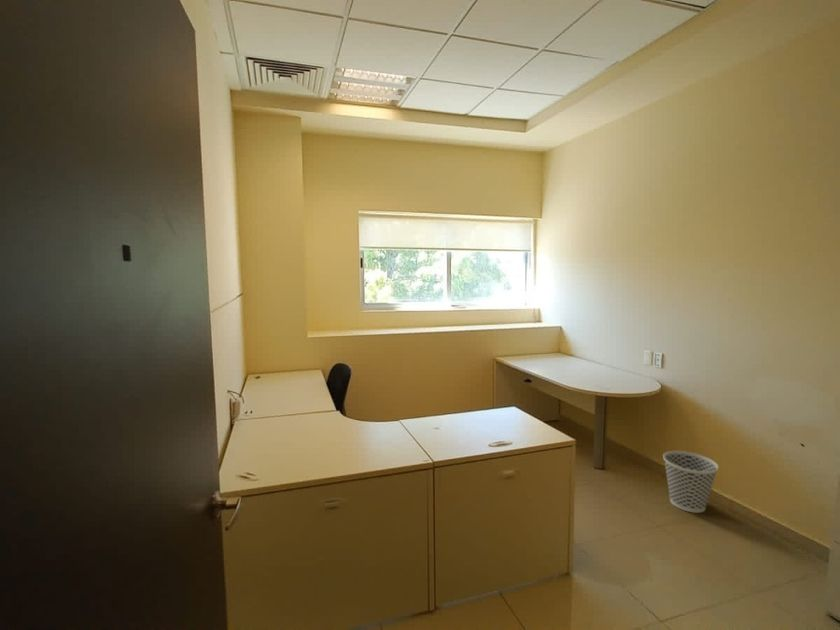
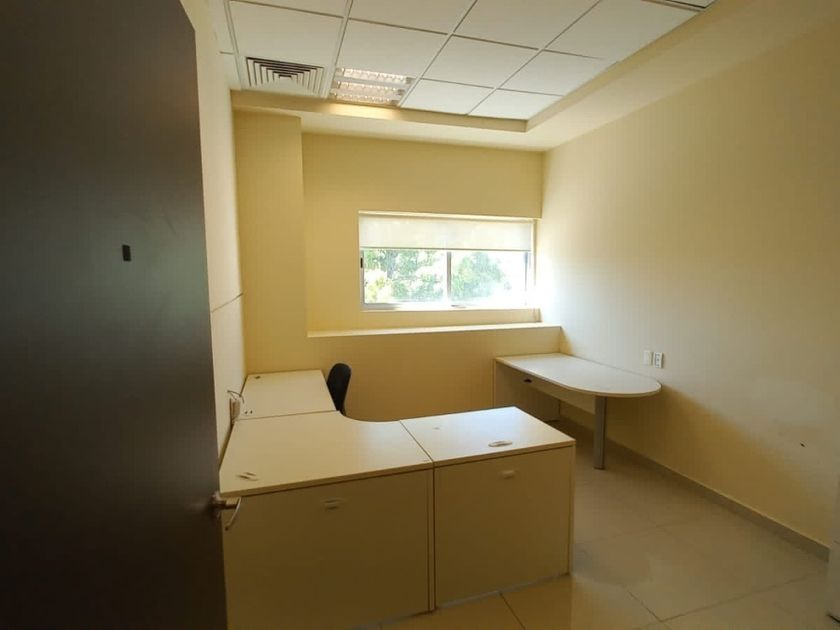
- wastebasket [662,450,719,514]
